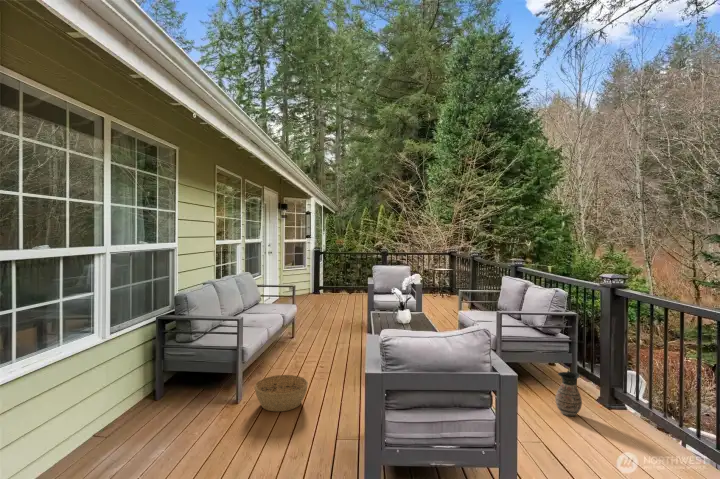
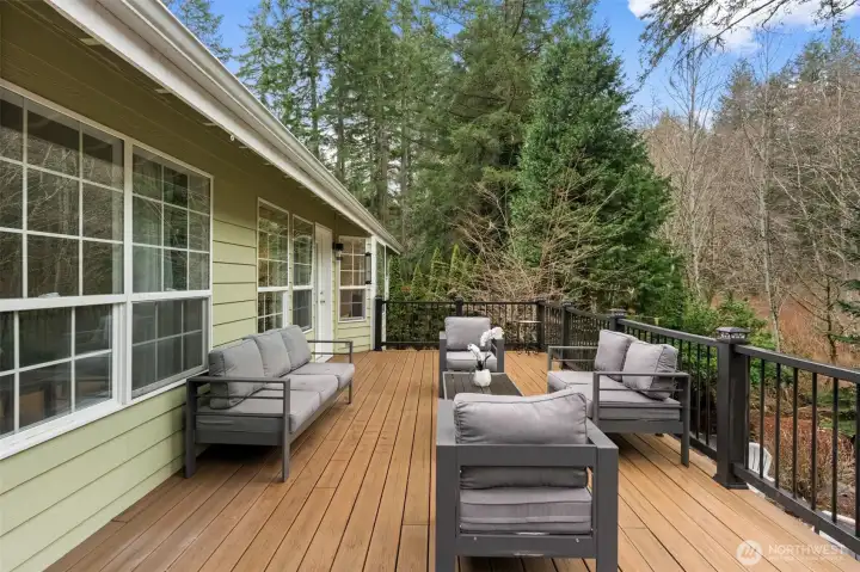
- basket [253,374,309,412]
- ceramic jug [554,369,583,417]
